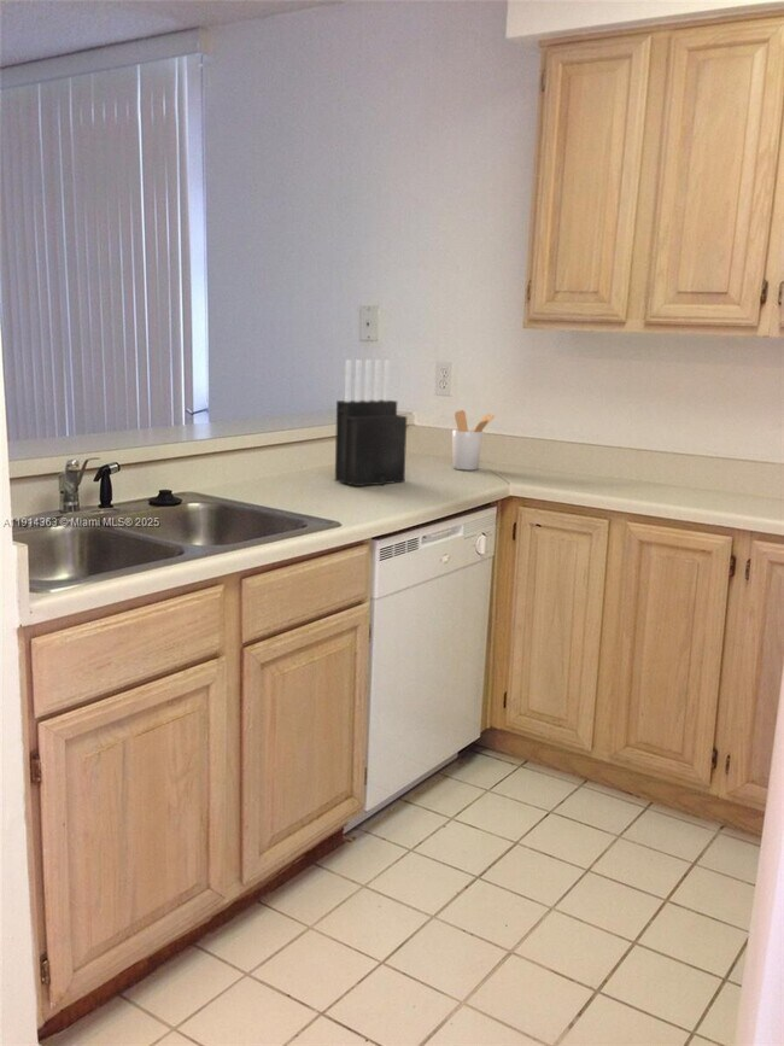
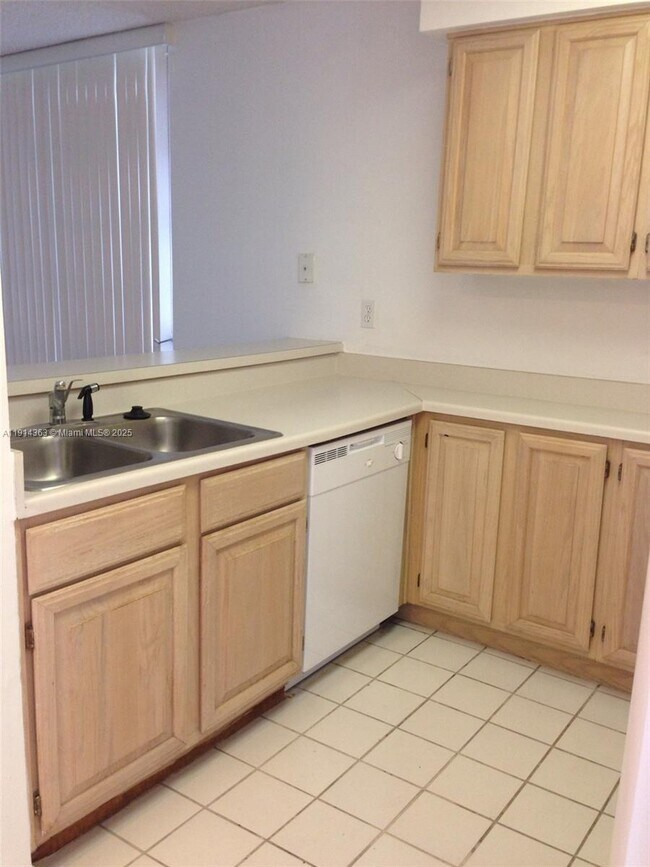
- knife block [334,358,408,487]
- utensil holder [451,409,497,472]
